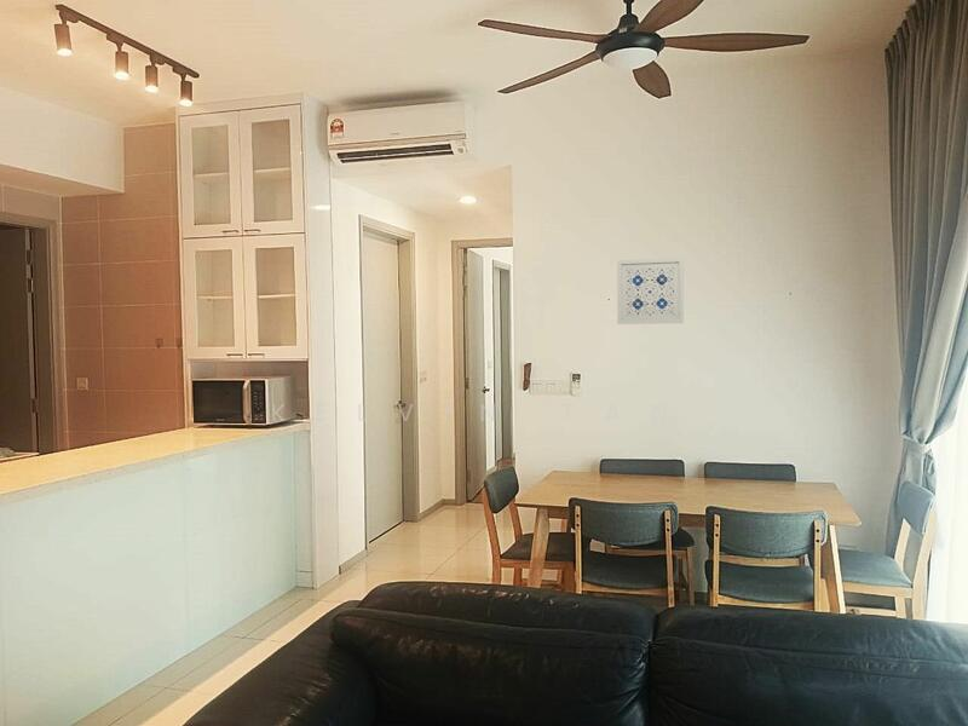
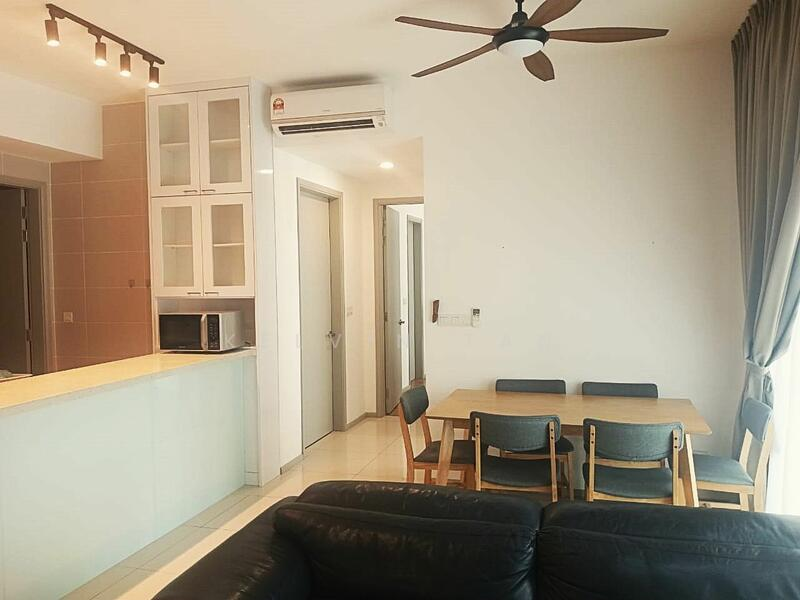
- wall art [616,257,685,325]
